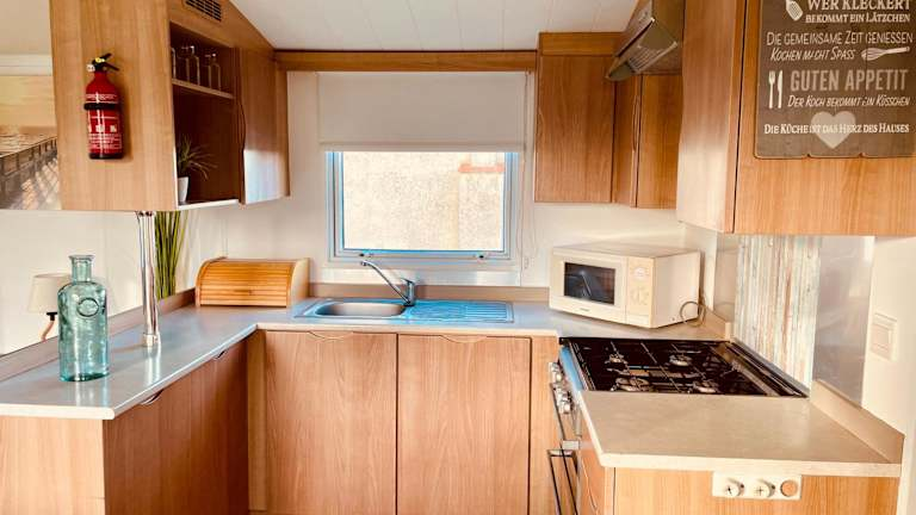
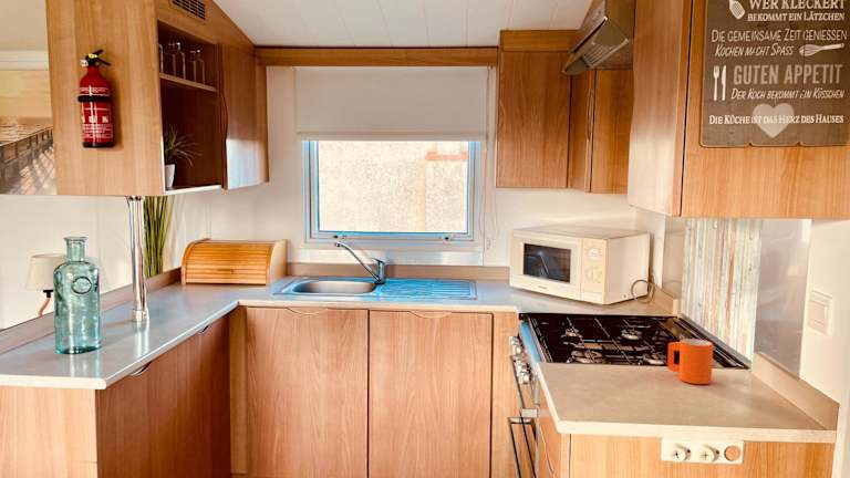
+ mug [666,337,714,385]
